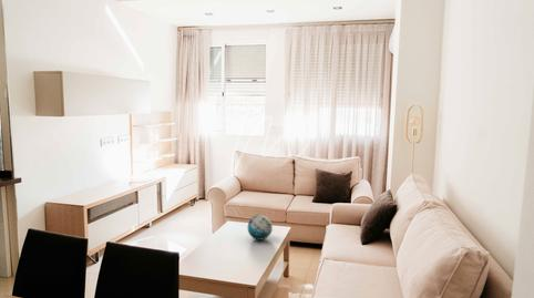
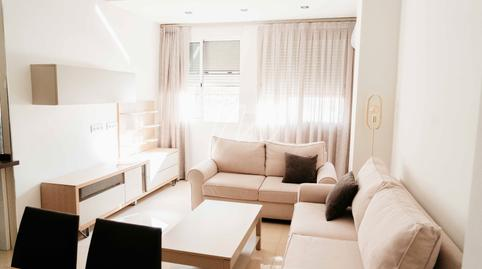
- decorative orb [247,214,274,242]
